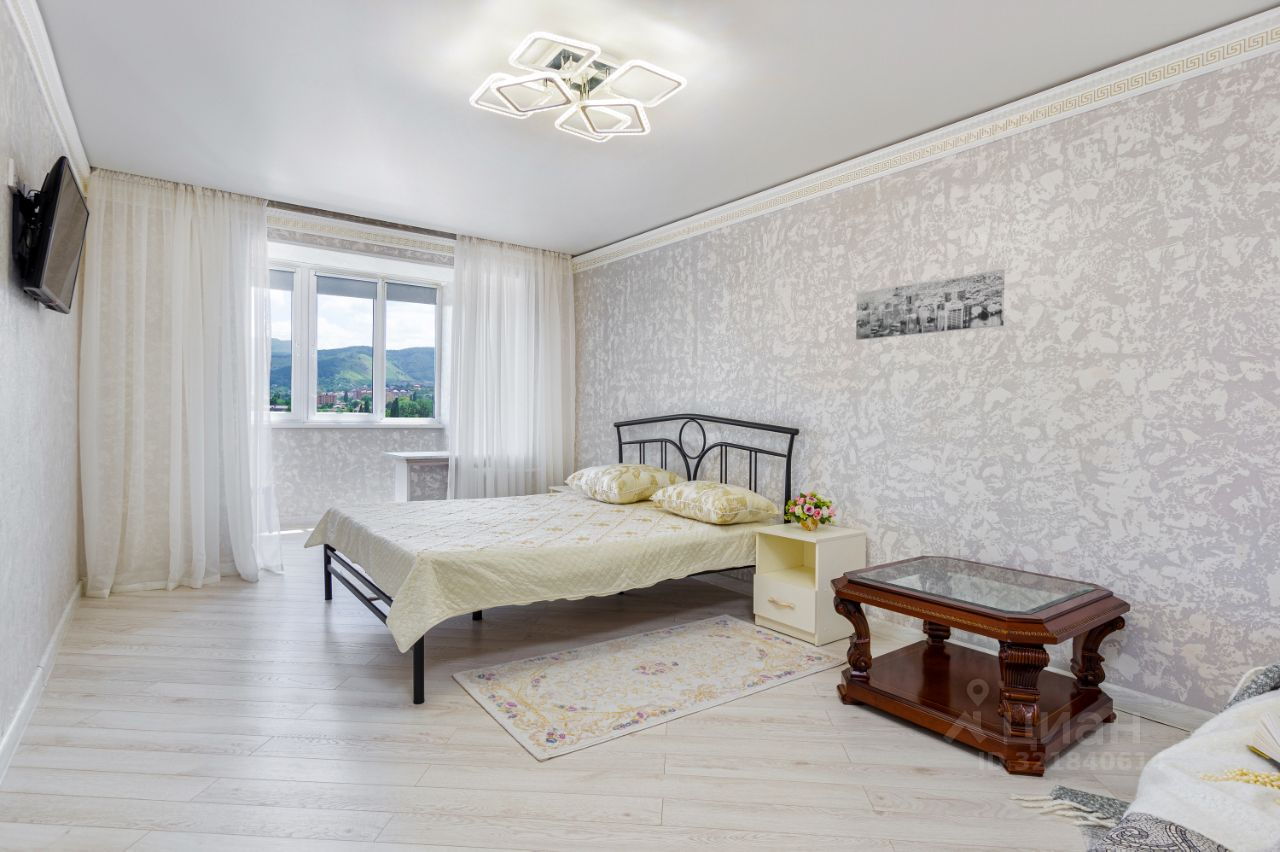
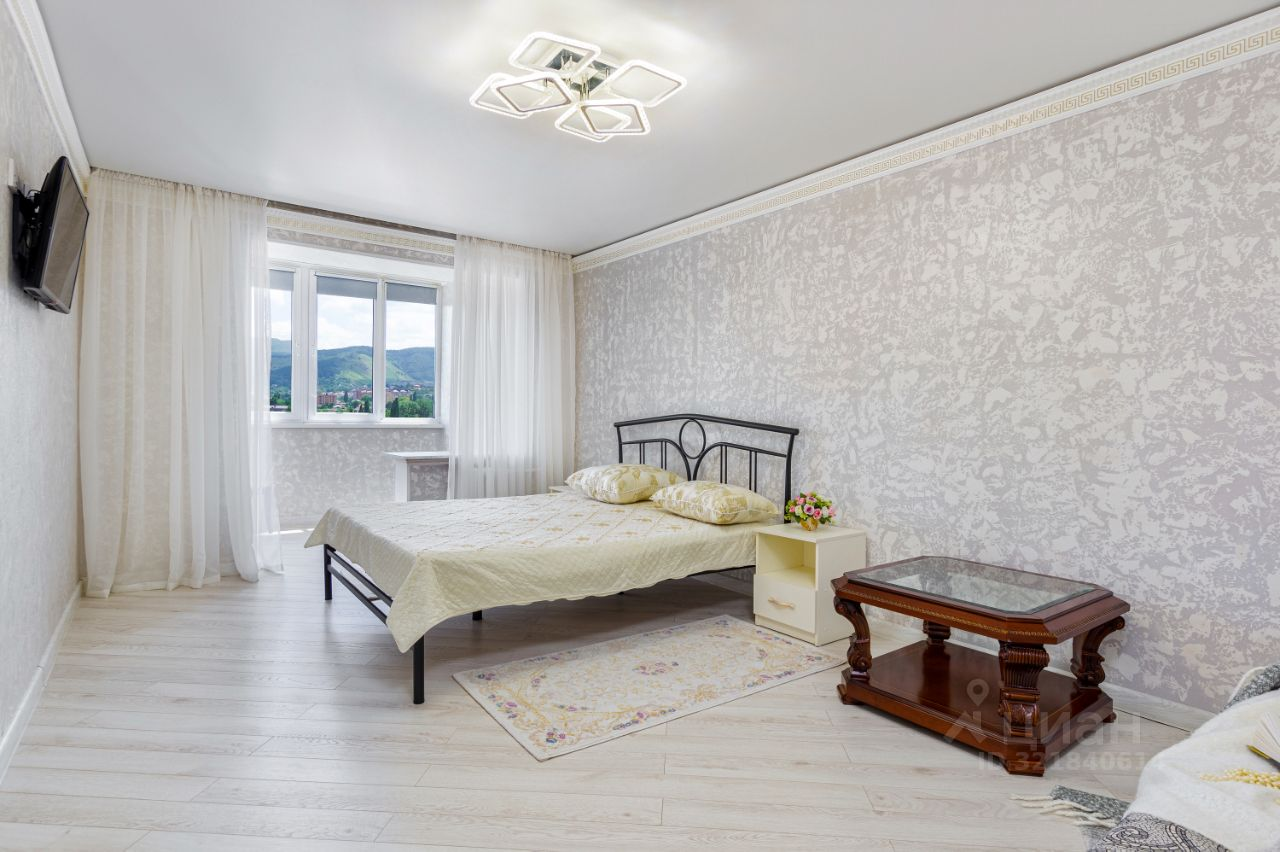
- wall art [855,268,1006,341]
